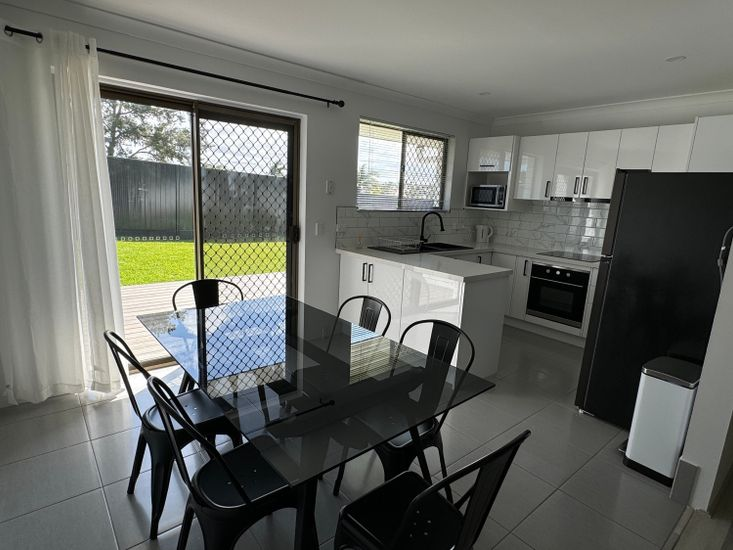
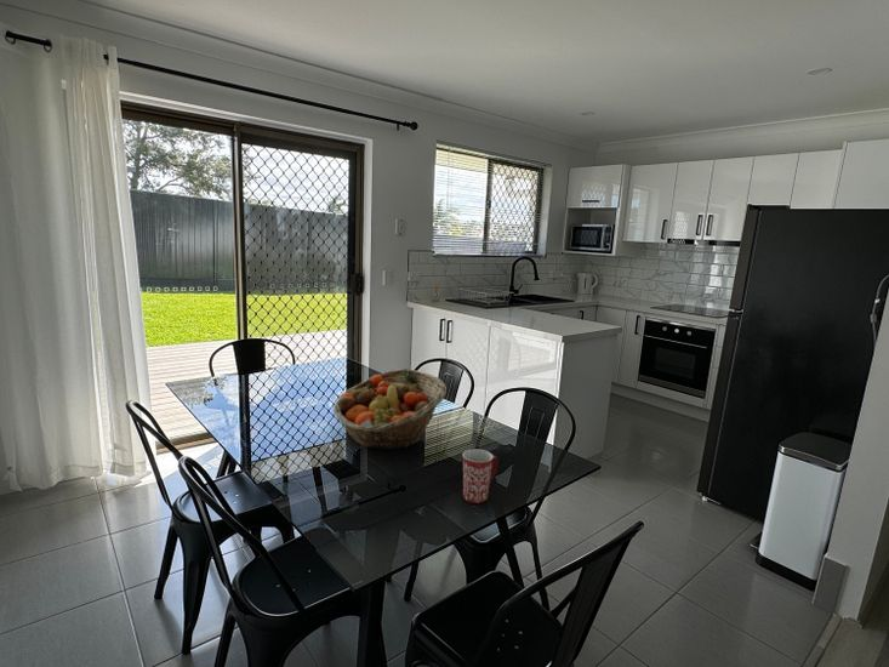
+ mug [461,447,498,504]
+ fruit basket [332,367,448,451]
